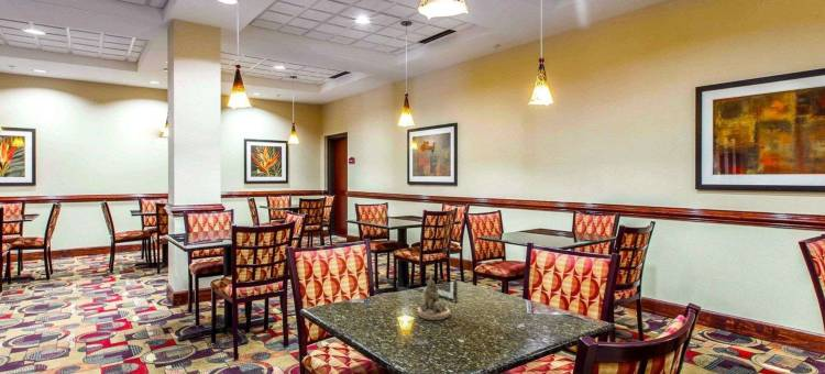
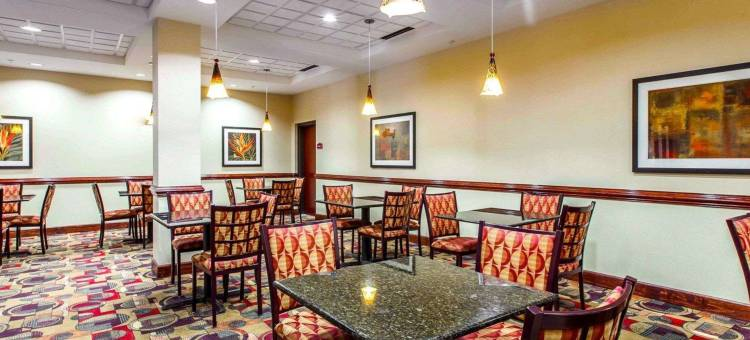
- succulent planter [417,276,451,321]
